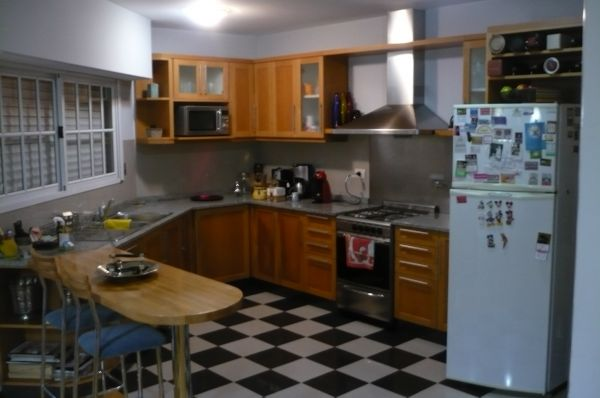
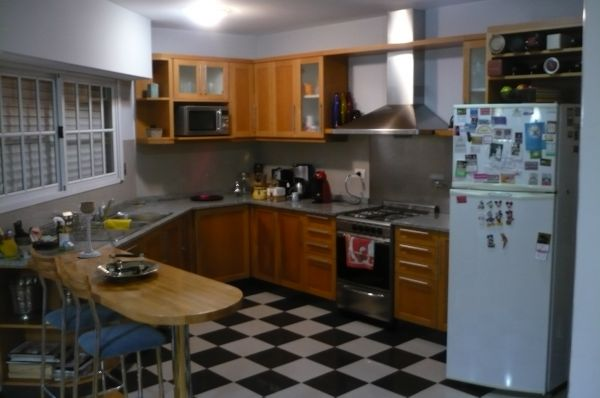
+ candle holder [77,201,102,259]
